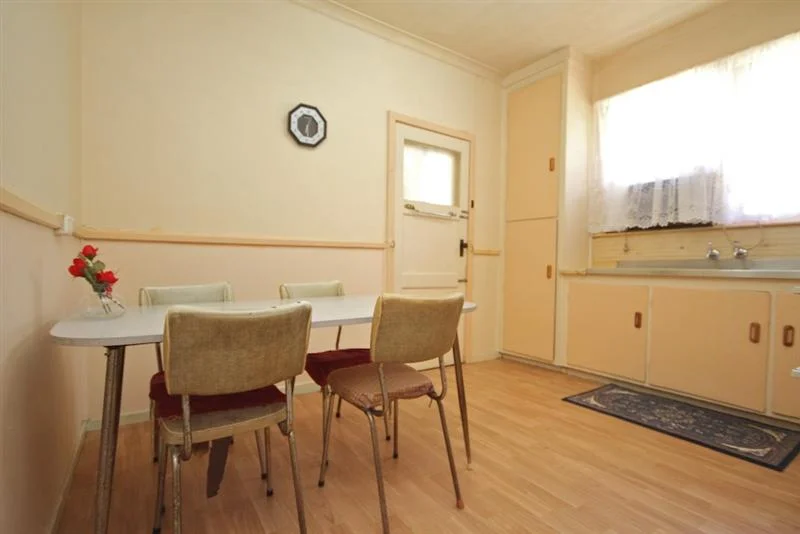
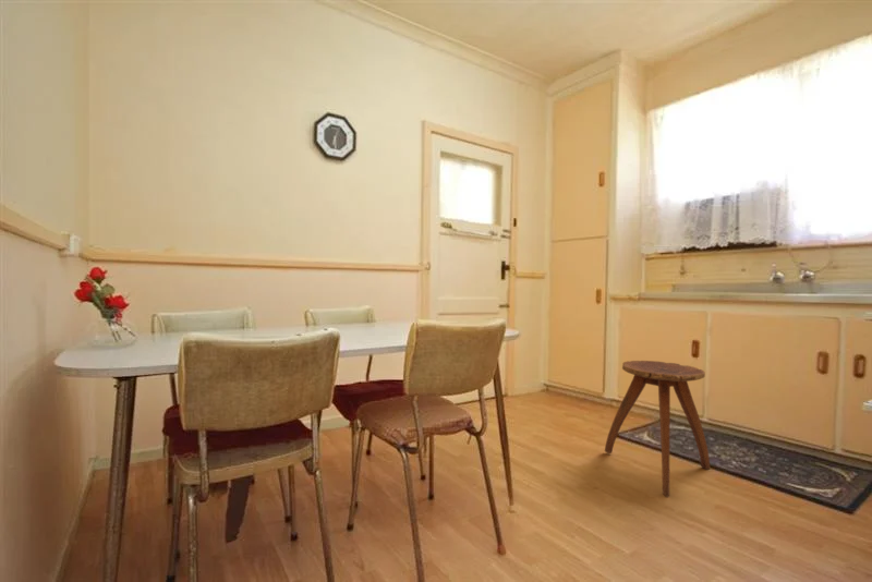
+ stool [604,360,711,498]
